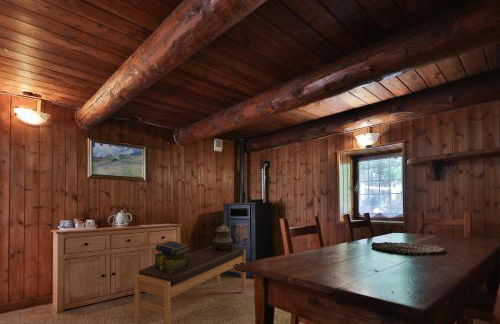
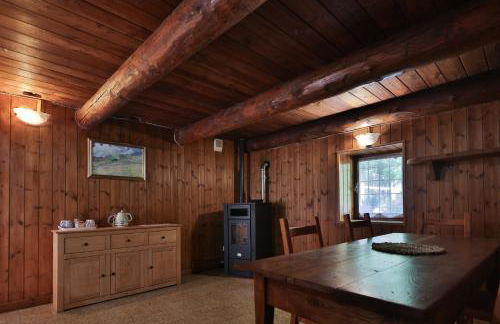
- bench [133,245,247,324]
- decorative urn [212,219,234,251]
- stack of books [152,240,191,273]
